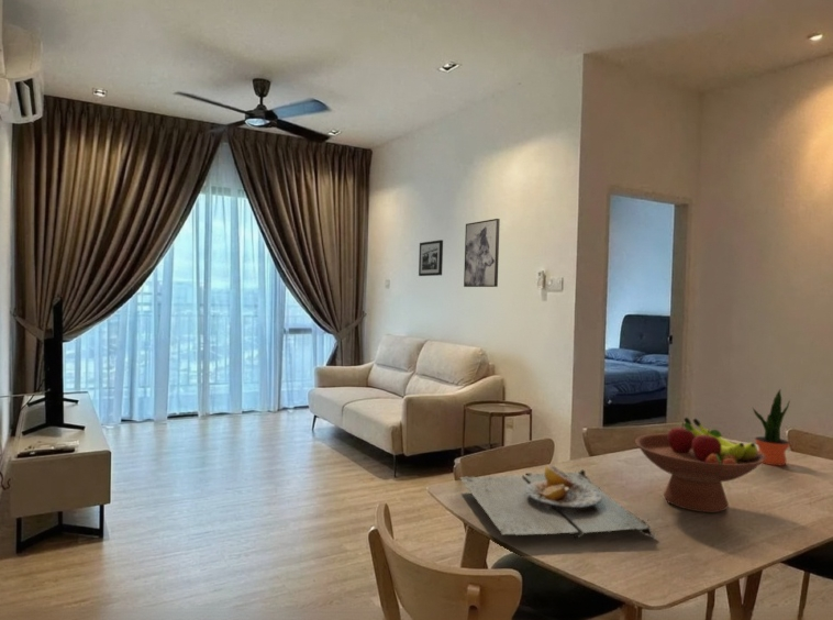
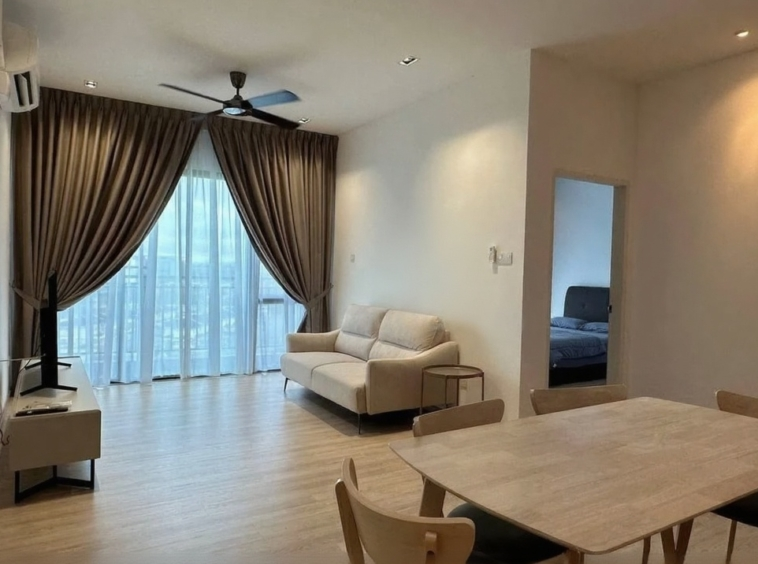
- picture frame [418,239,444,277]
- wall art [463,218,501,288]
- fruit bowl [634,417,766,513]
- plate [458,464,657,540]
- potted plant [752,388,791,467]
